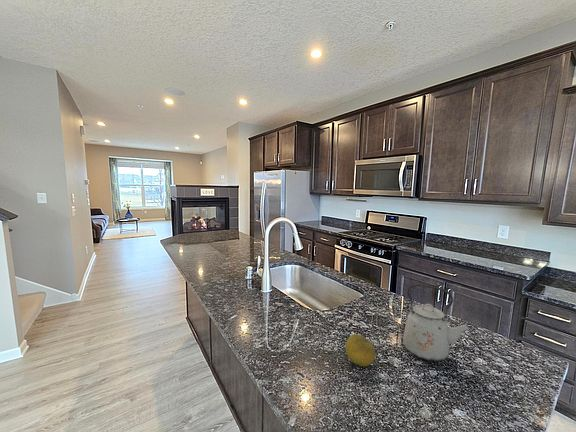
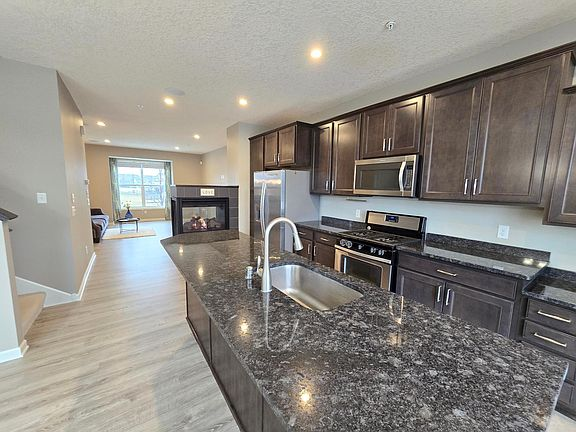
- kettle [402,283,473,363]
- fruit [344,333,376,367]
